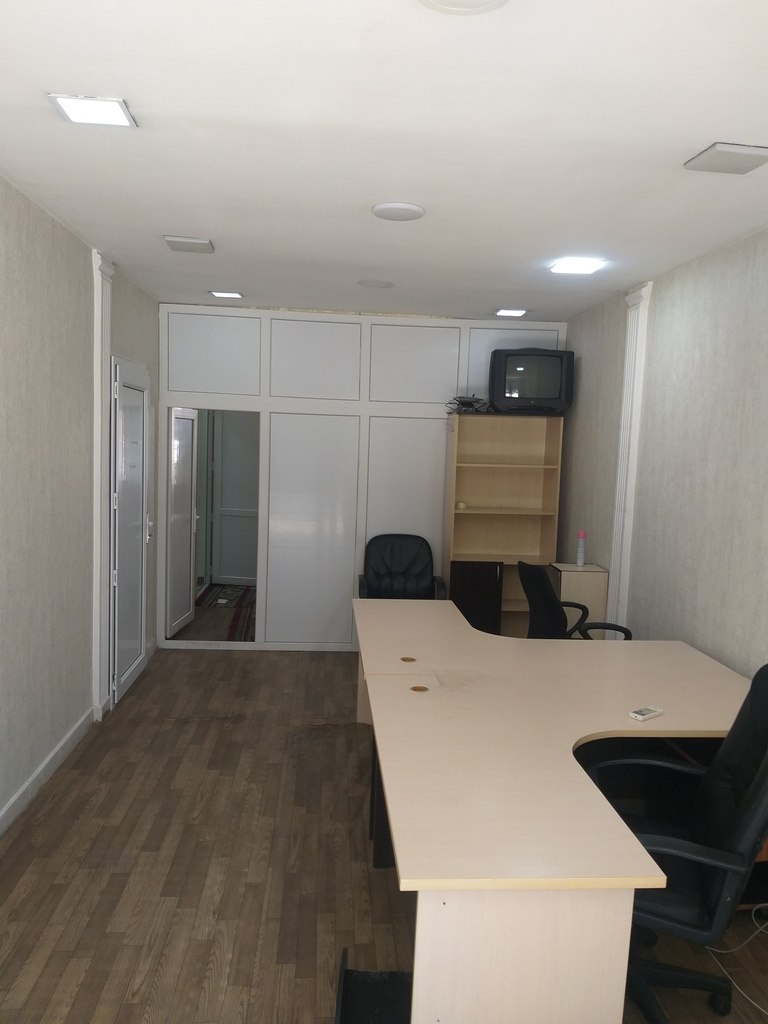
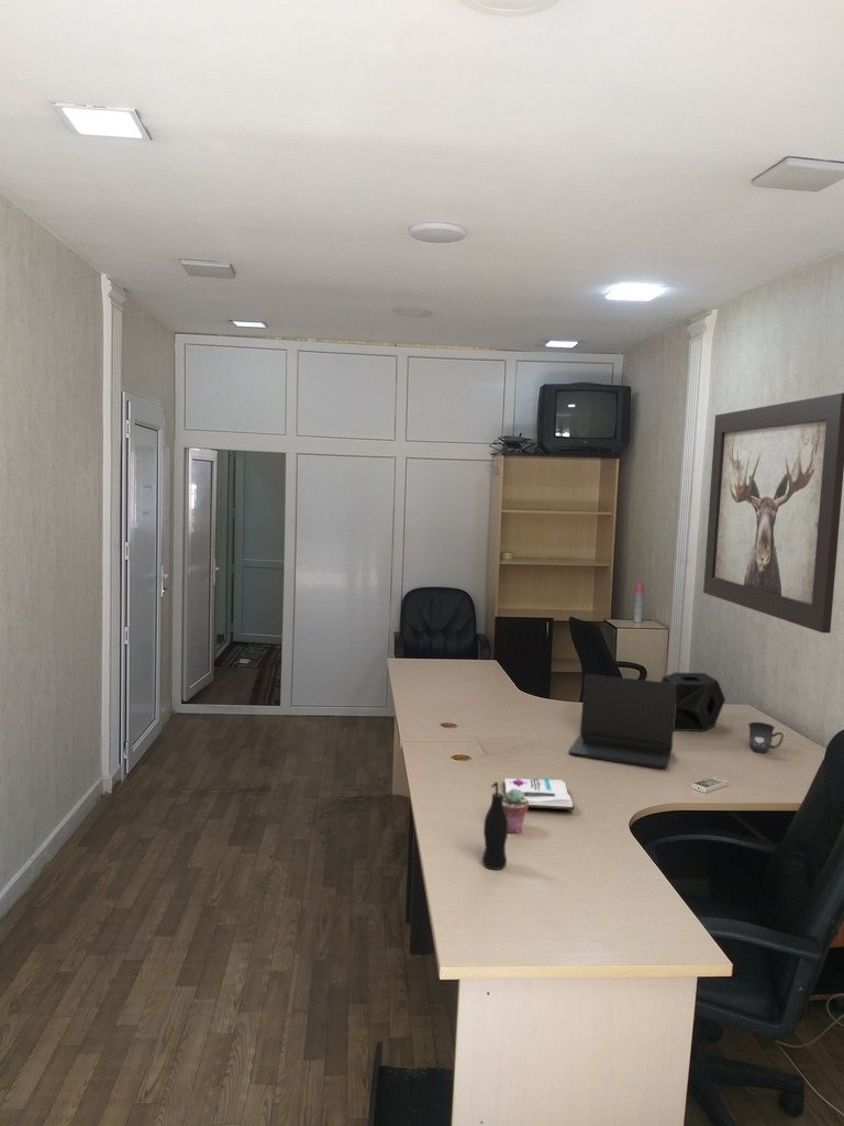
+ wall art [702,391,844,634]
+ laptop [568,673,677,769]
+ book [502,776,575,810]
+ potted succulent [502,788,529,835]
+ mug [747,721,785,754]
+ bottle [481,781,509,871]
+ speaker [660,672,726,732]
